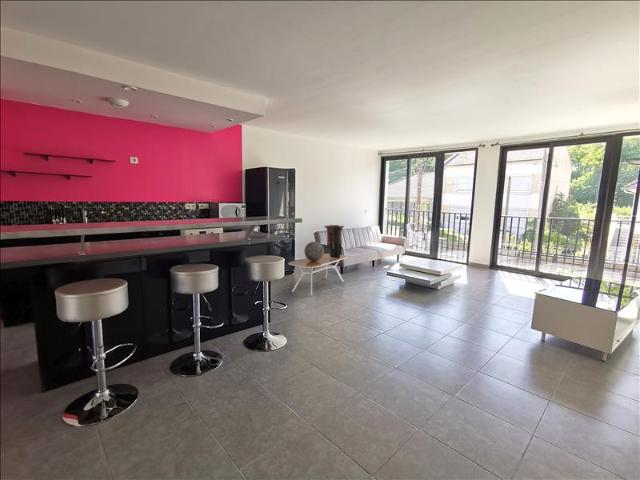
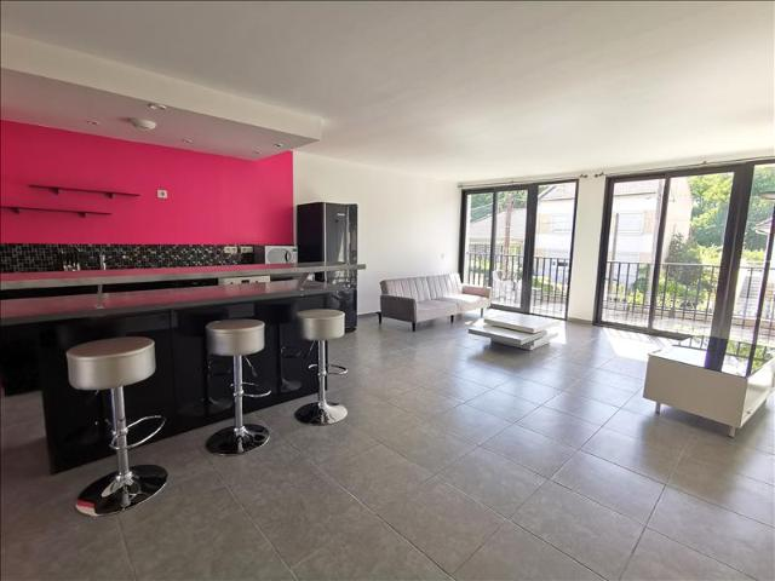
- coffee table [287,253,349,297]
- decorative globe [303,241,325,261]
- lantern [323,224,345,258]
